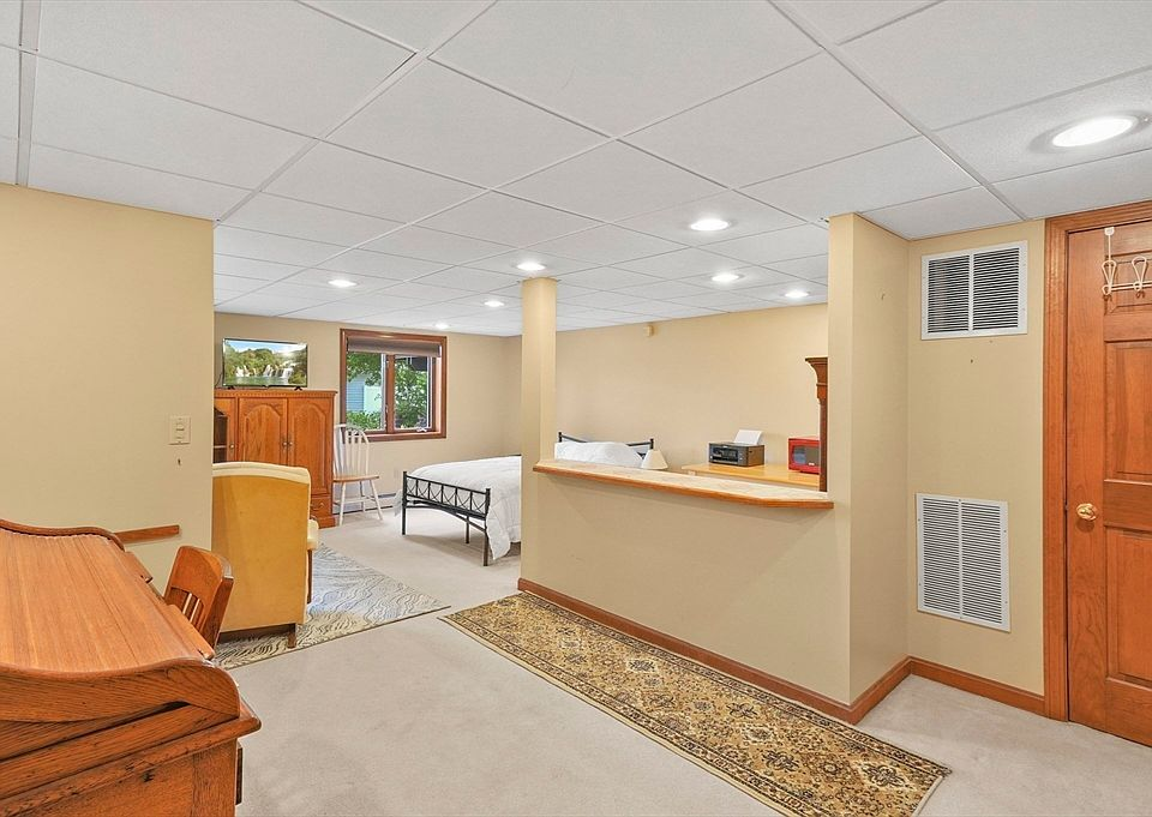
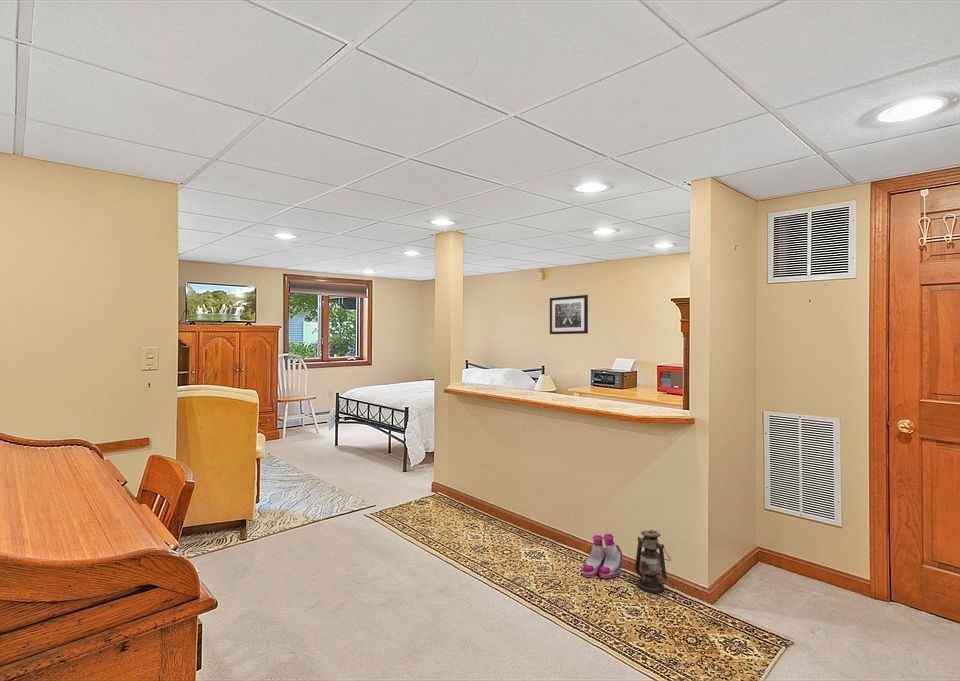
+ boots [582,533,623,579]
+ lantern [634,529,672,594]
+ wall art [549,294,589,335]
